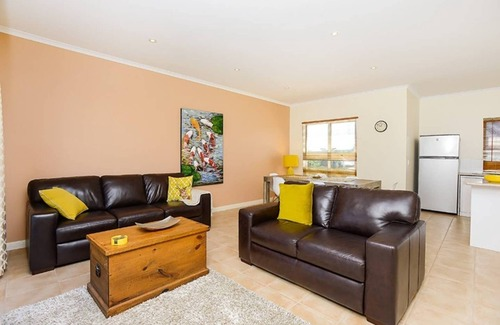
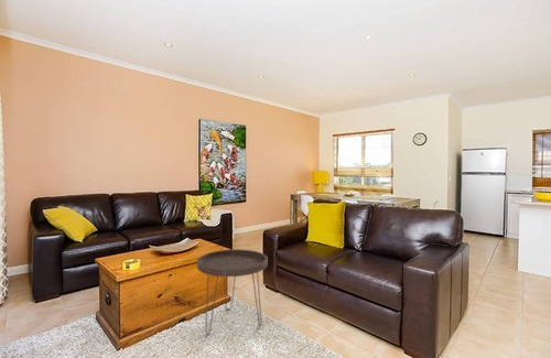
+ side table [196,248,269,336]
